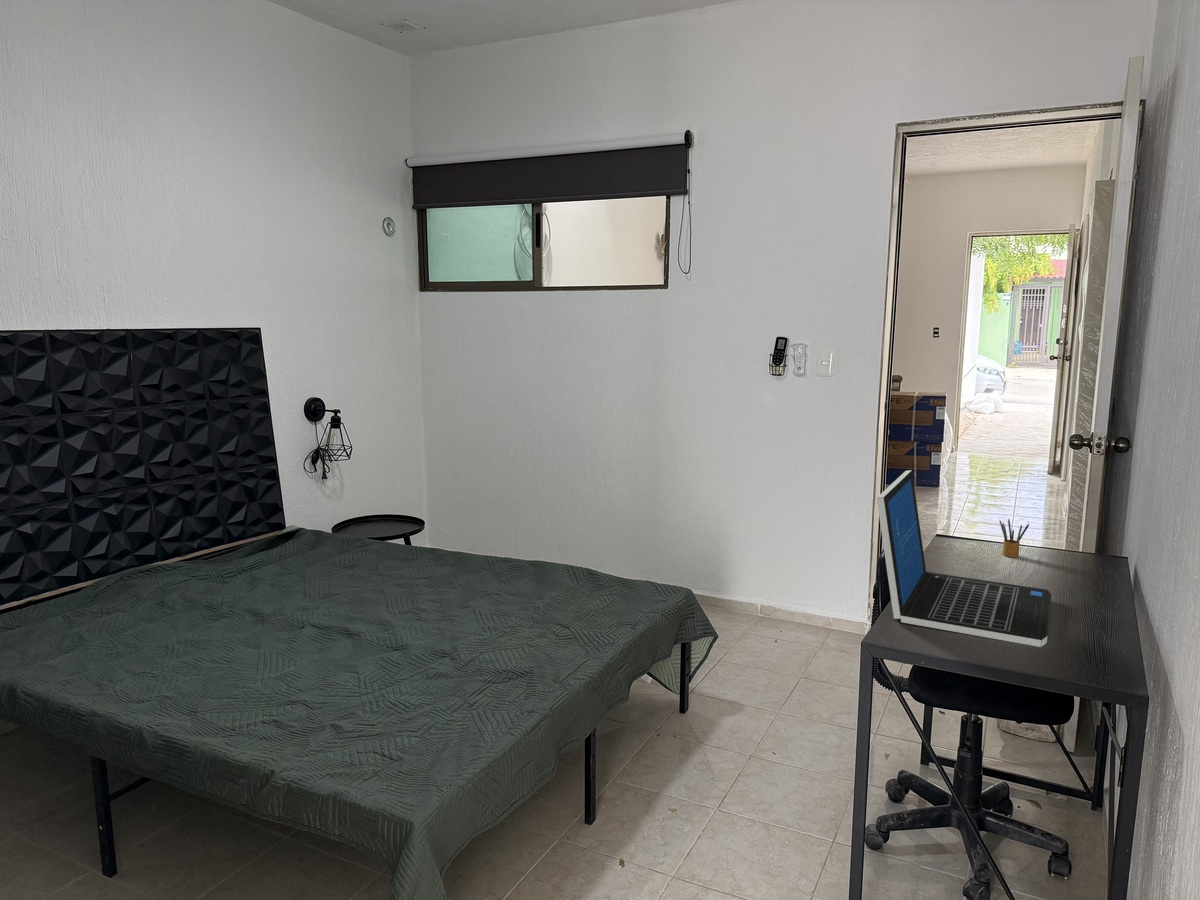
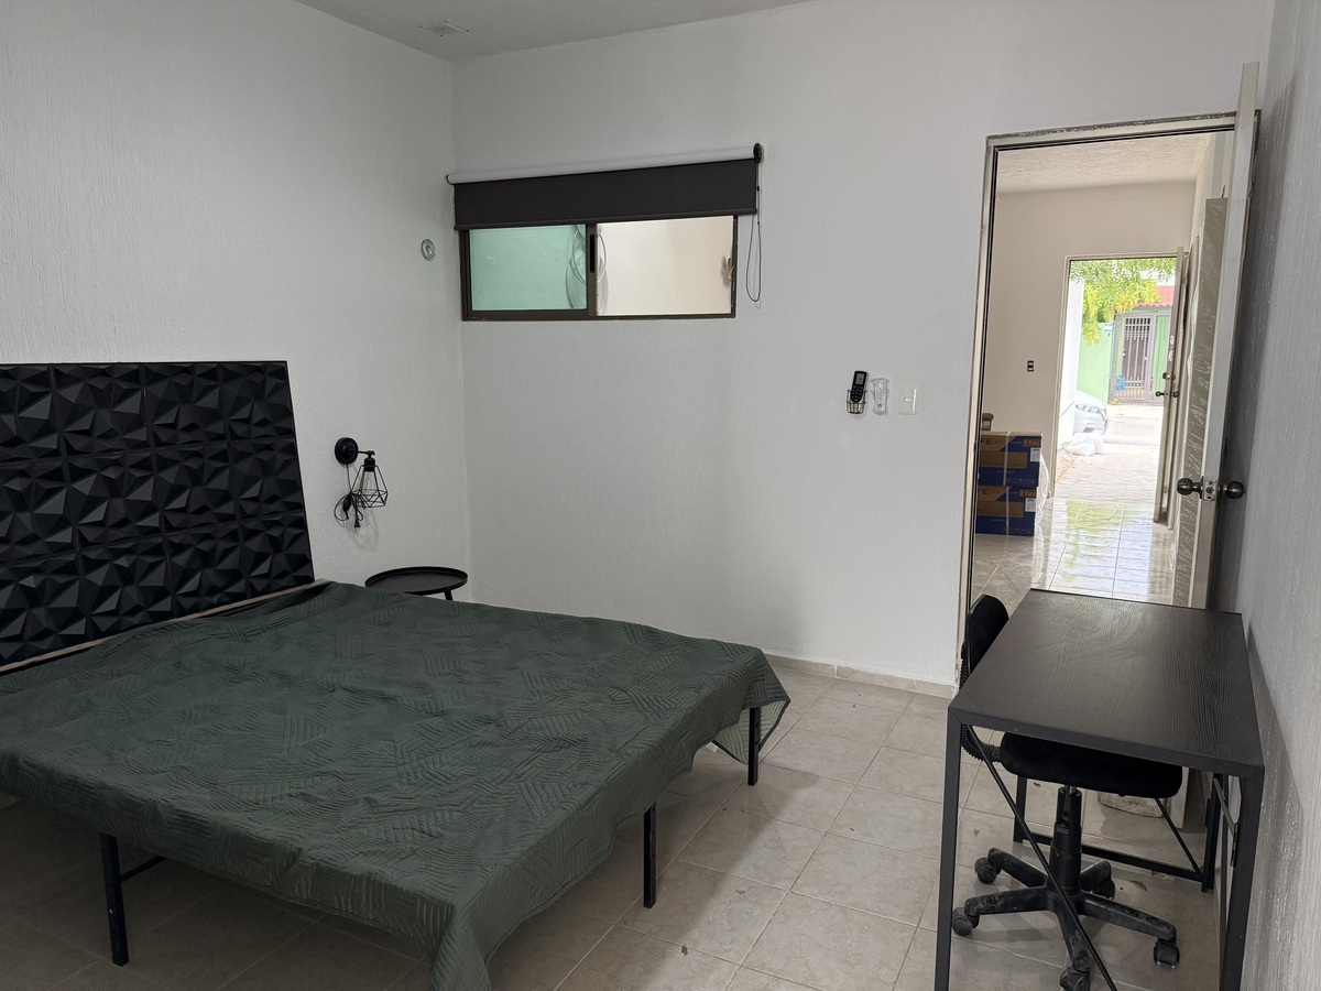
- laptop [876,469,1053,648]
- pencil box [999,518,1030,558]
